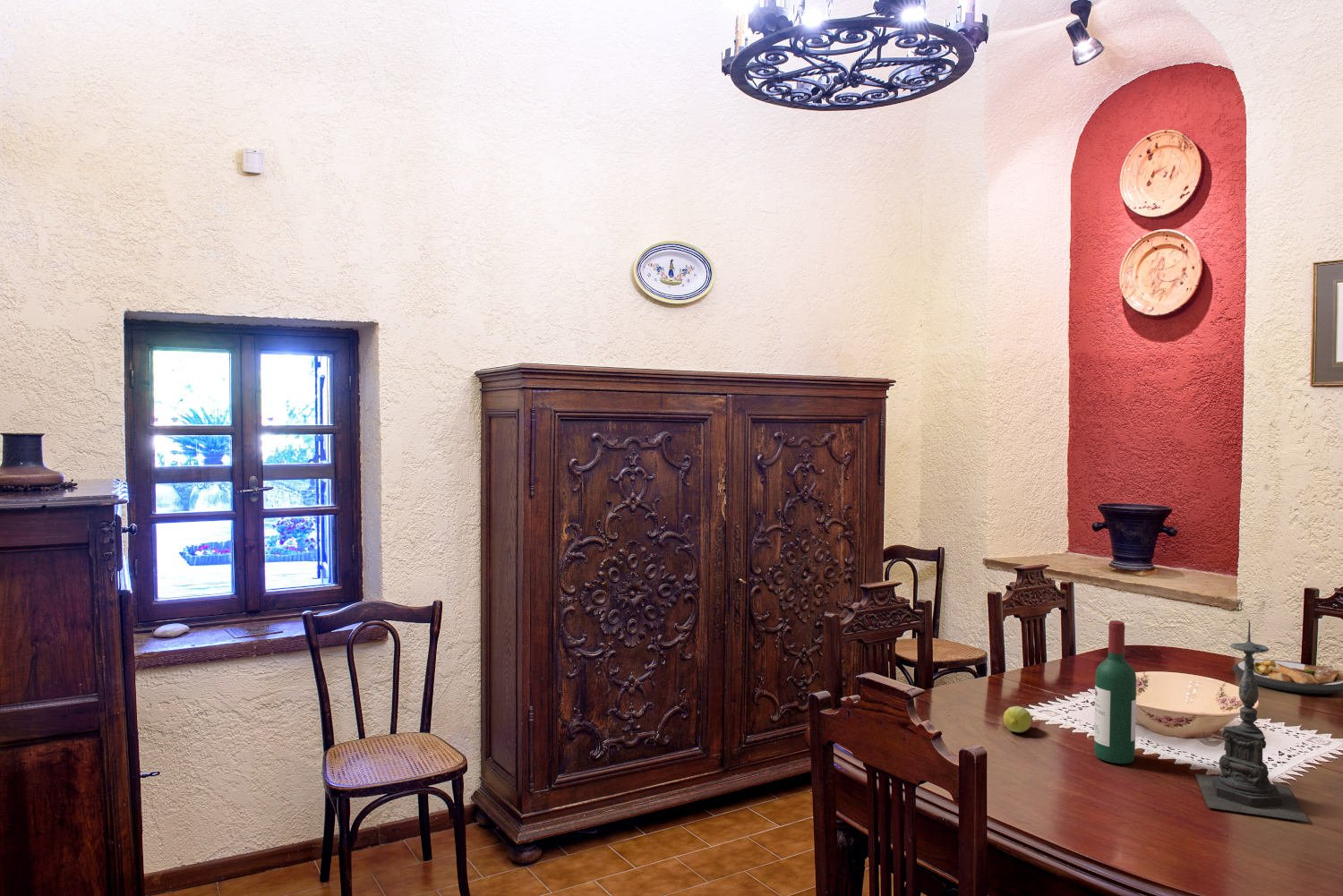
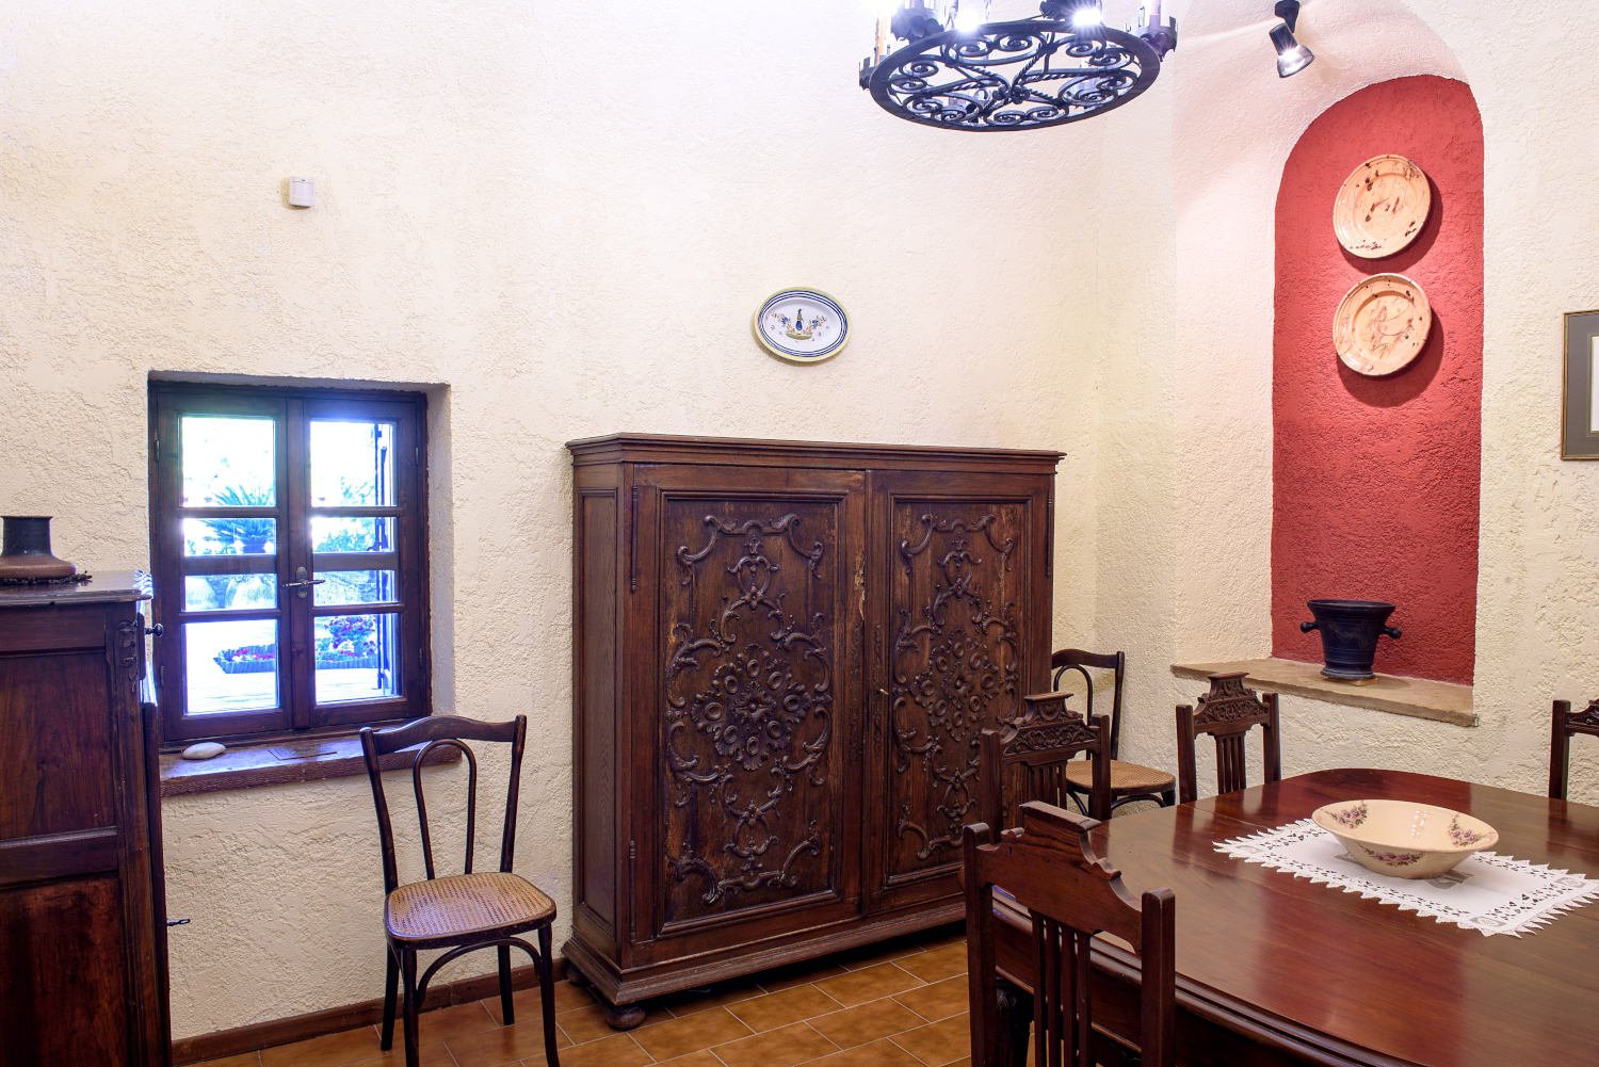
- candle holder [1194,619,1311,823]
- plate [1231,659,1343,695]
- fruit [1003,705,1032,734]
- wine bottle [1093,619,1137,764]
